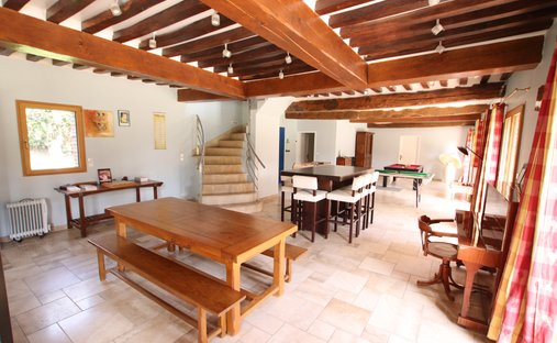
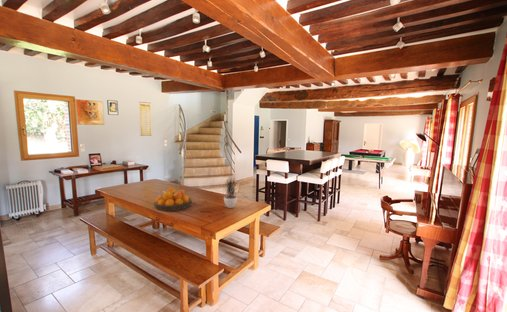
+ potted plant [215,172,239,211]
+ fruit bowl [153,187,193,212]
